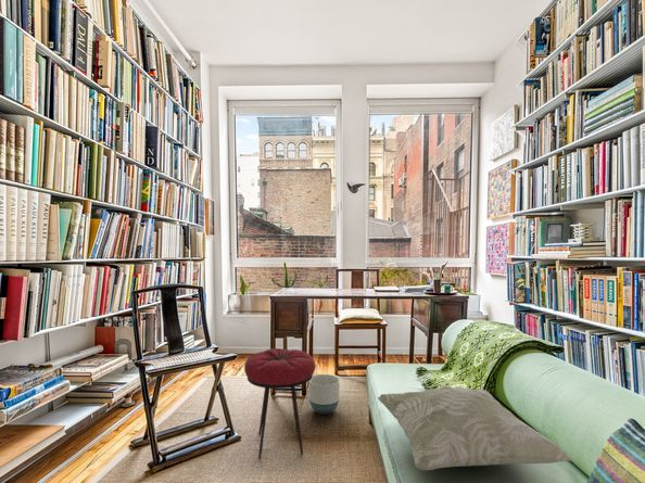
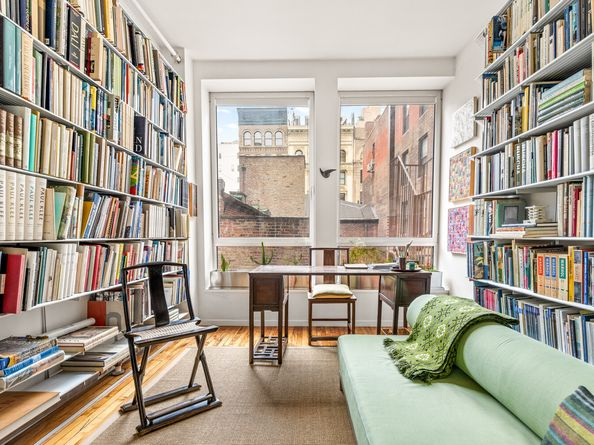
- stool [243,347,317,459]
- decorative pillow [377,384,576,471]
- planter [308,373,341,416]
